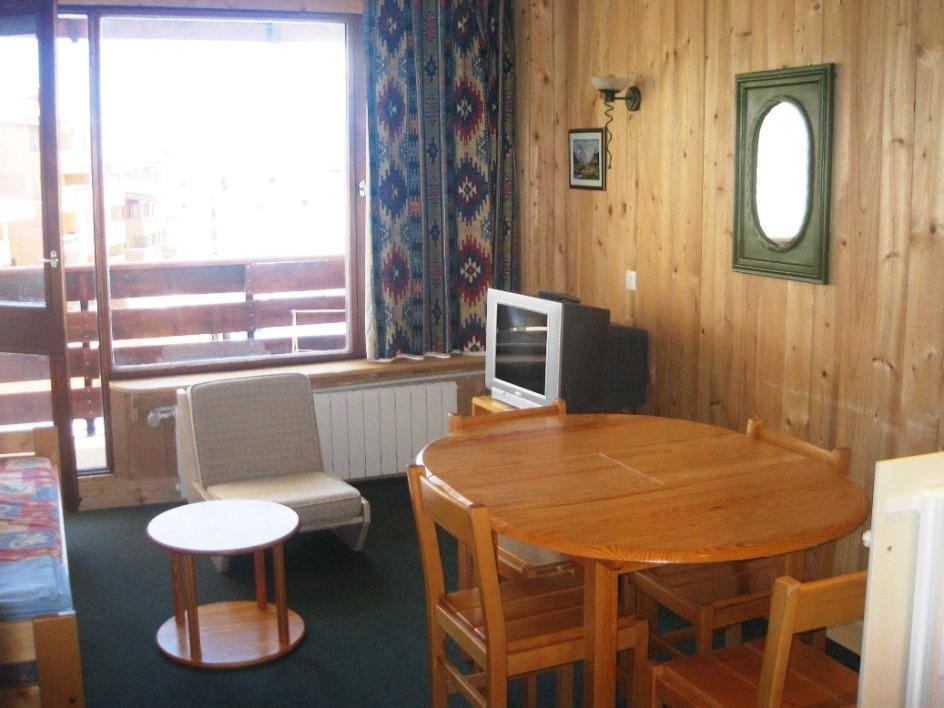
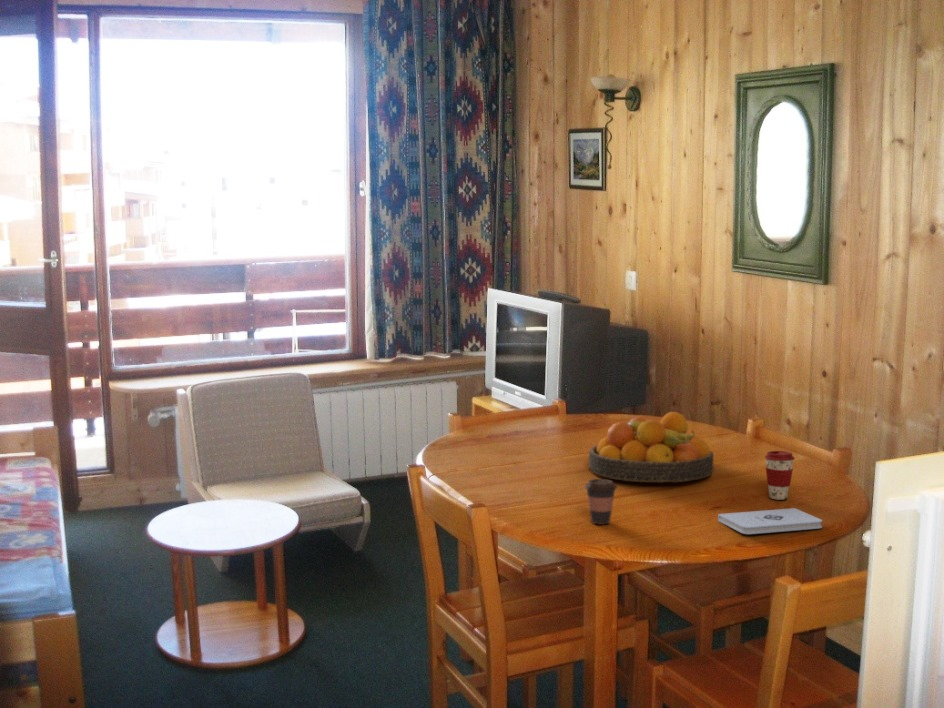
+ coffee cup [764,450,796,501]
+ fruit bowl [588,411,714,483]
+ notepad [717,507,823,535]
+ coffee cup [584,478,618,525]
